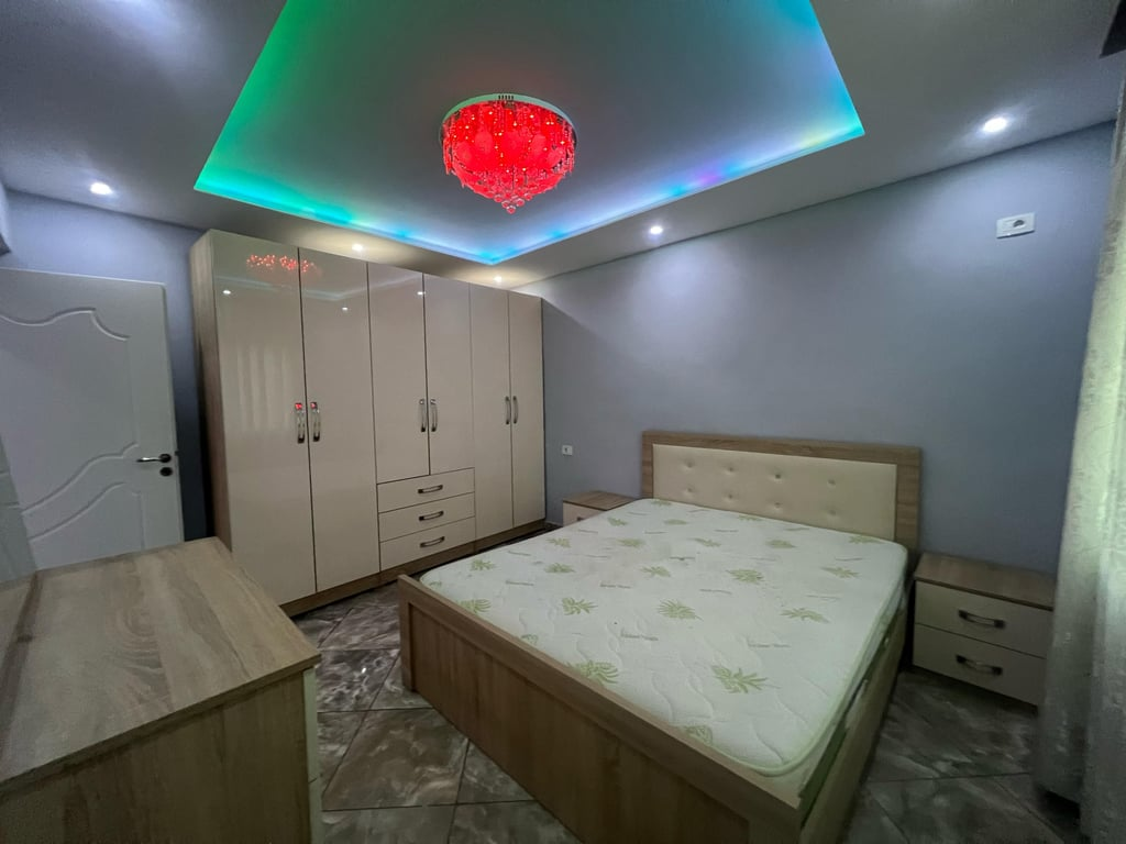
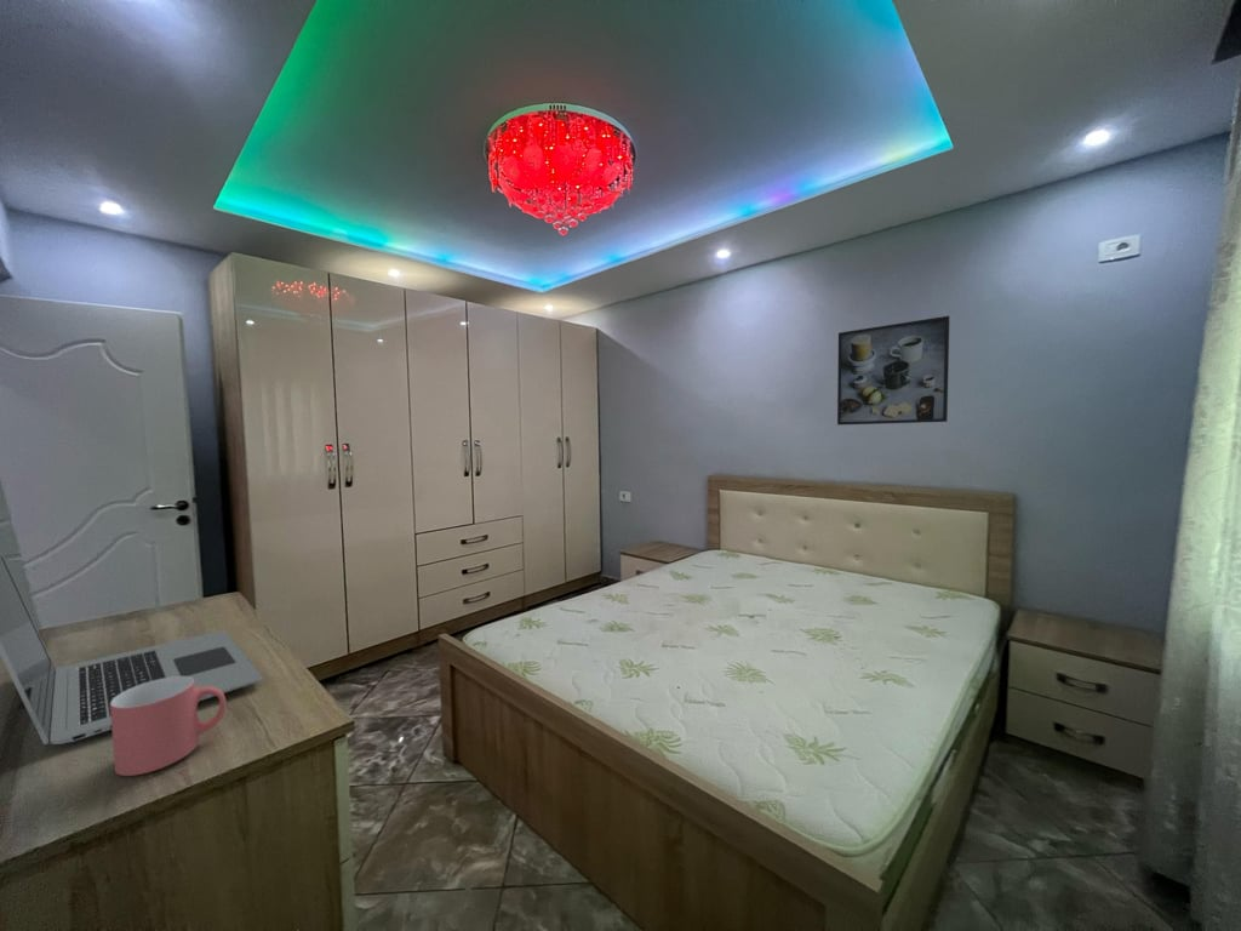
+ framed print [836,315,951,427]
+ laptop [0,549,264,747]
+ mug [110,676,227,777]
